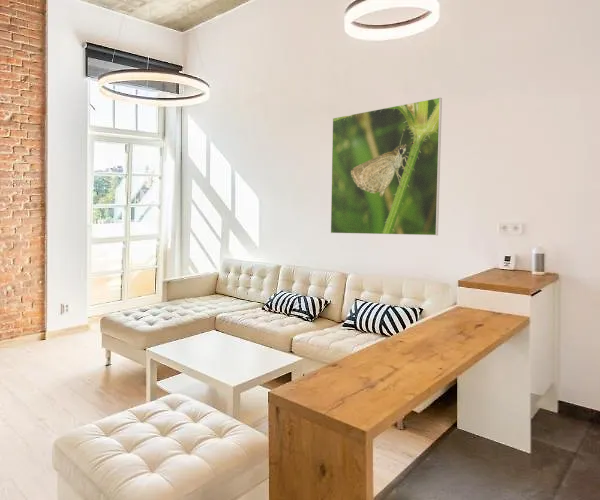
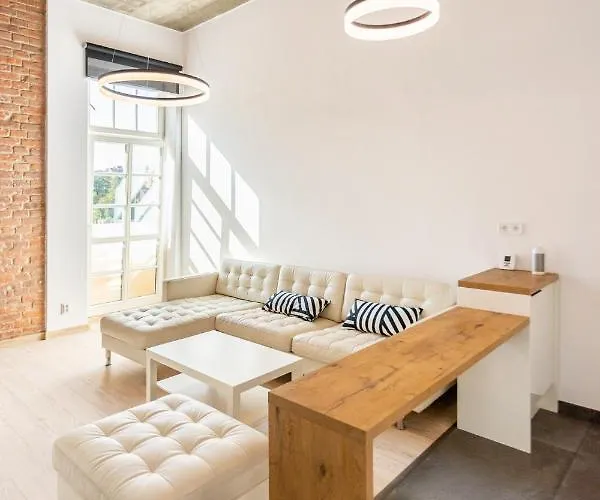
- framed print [330,96,443,236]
